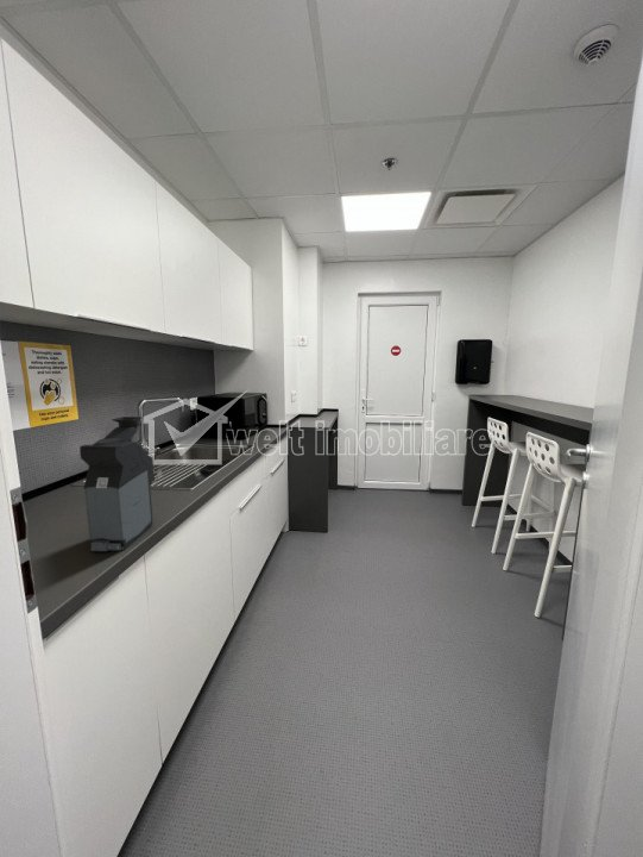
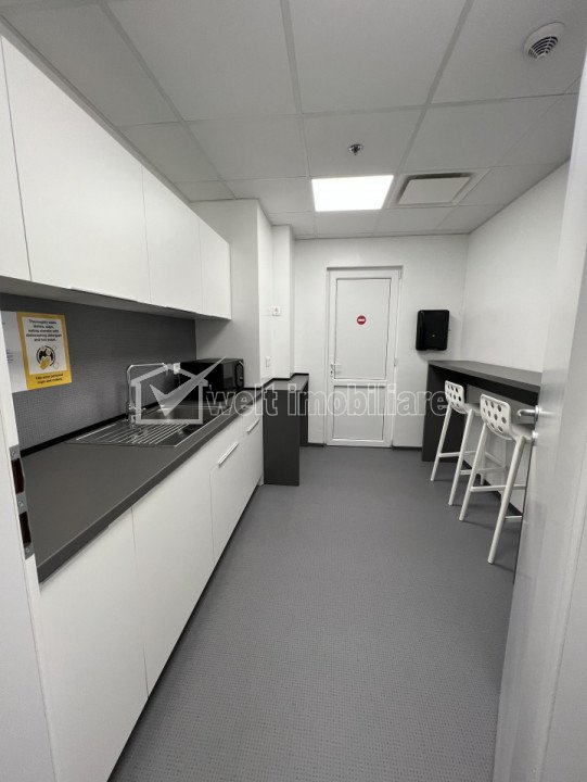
- coffee maker [78,415,156,552]
